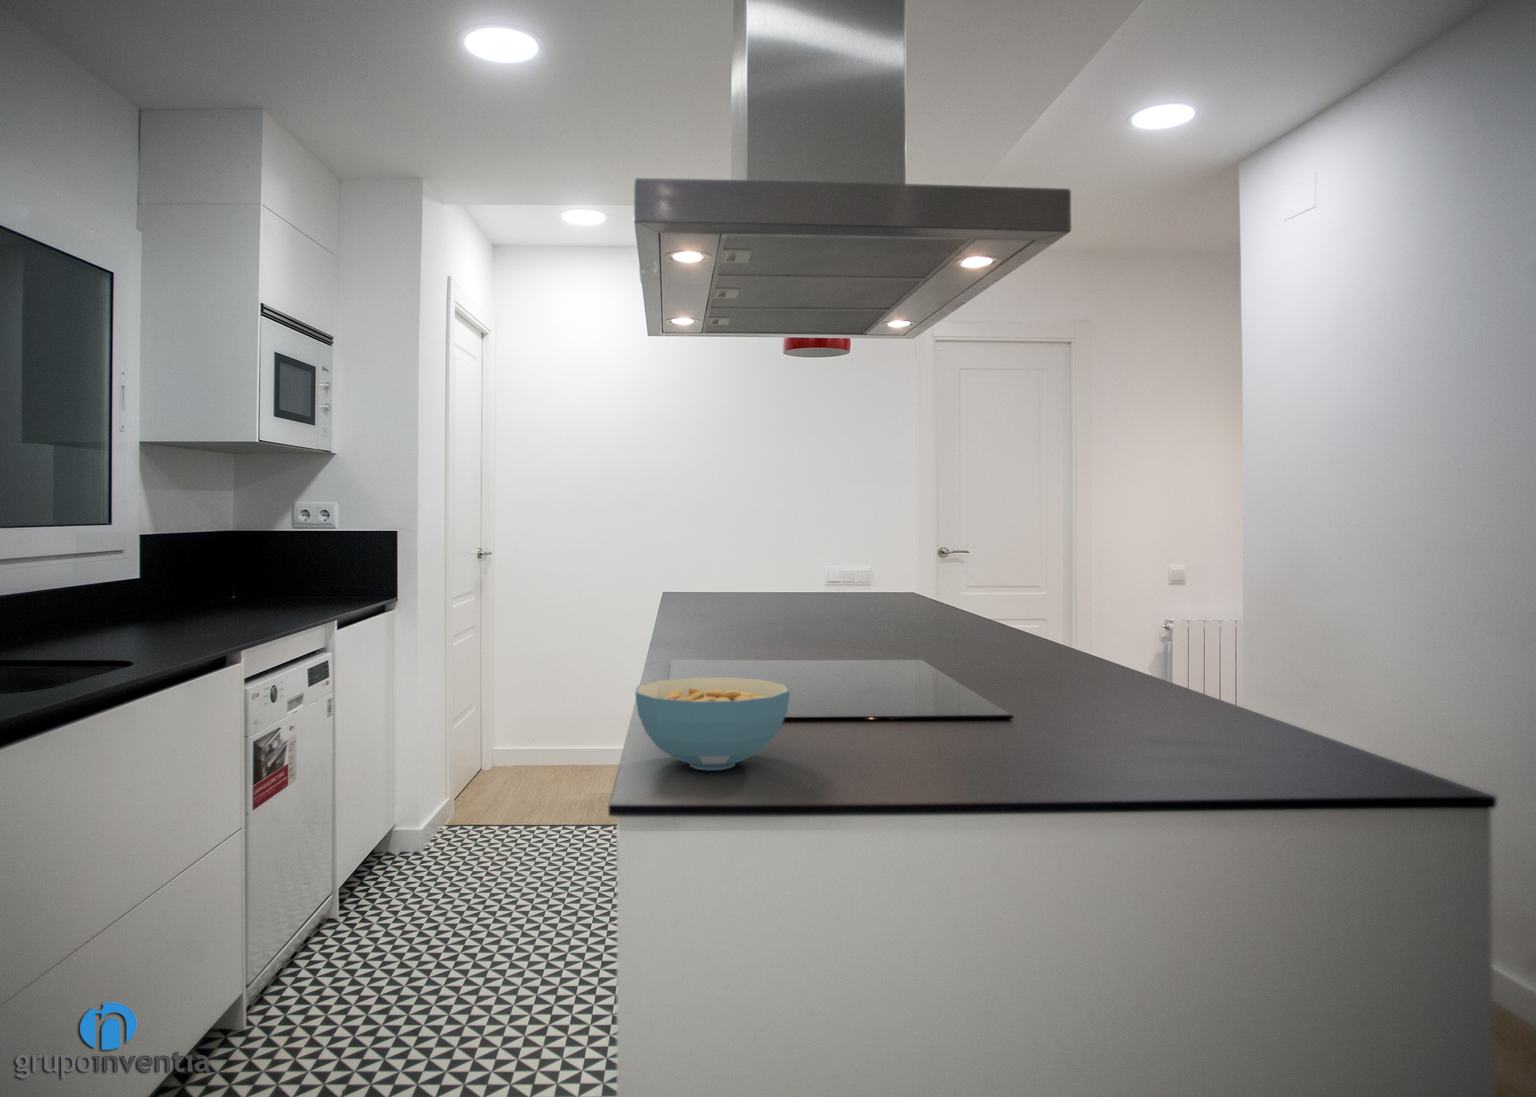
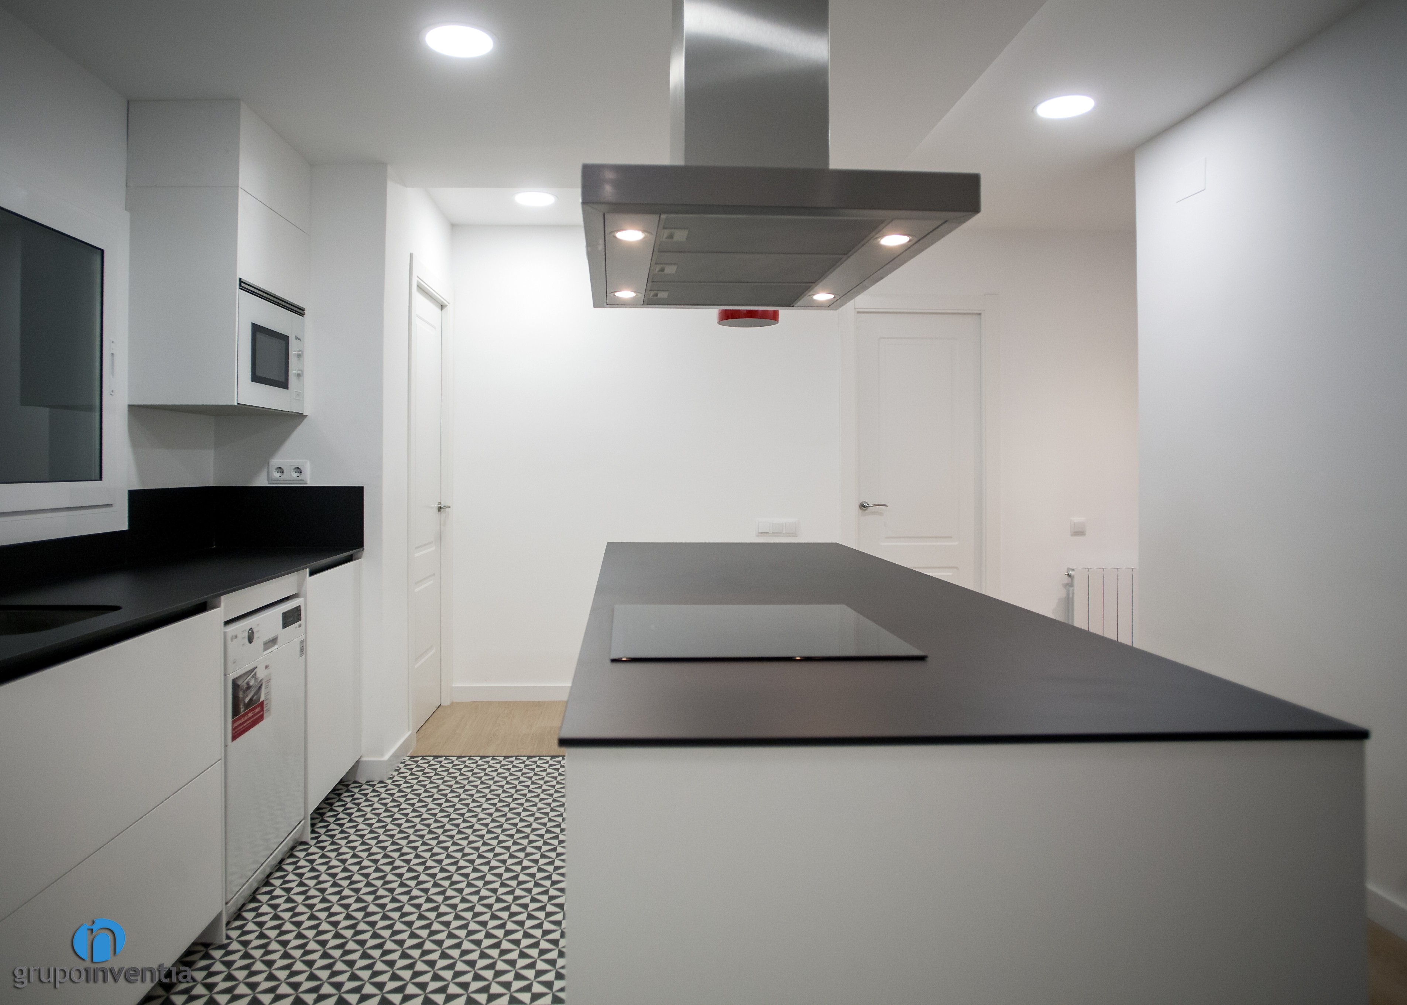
- cereal bowl [635,677,791,771]
